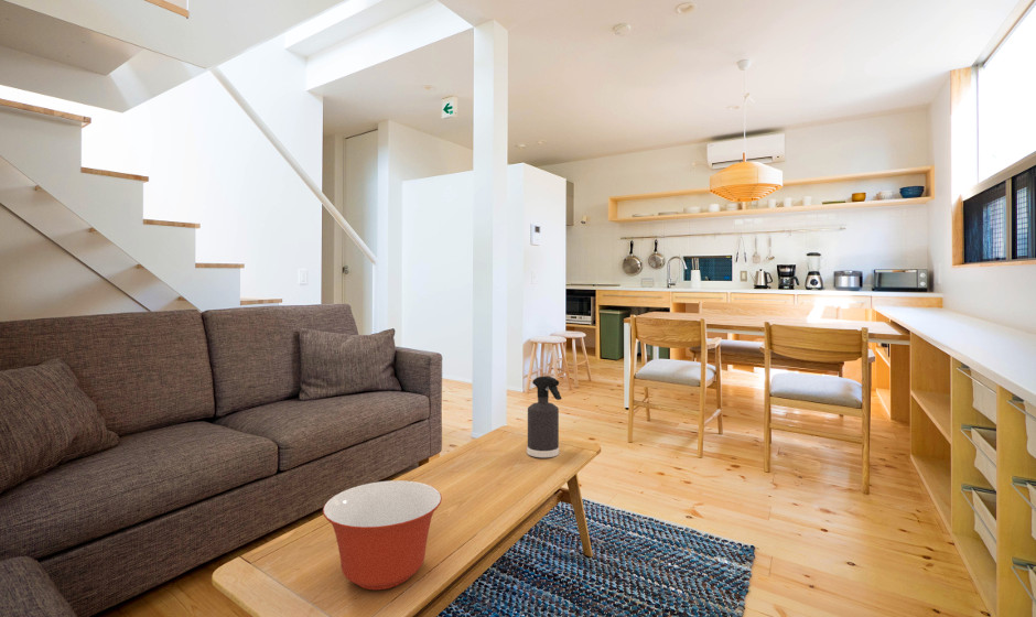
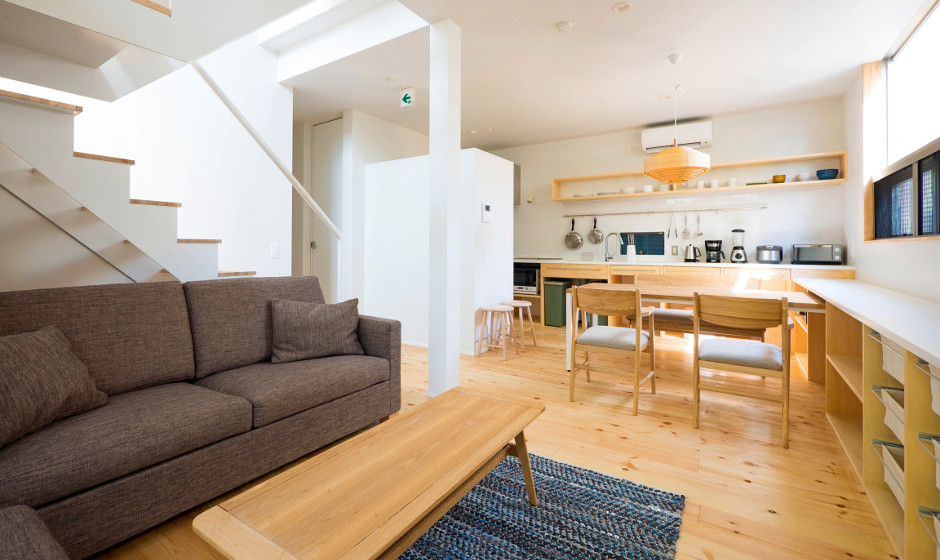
- mixing bowl [322,479,443,591]
- spray bottle [526,375,563,458]
